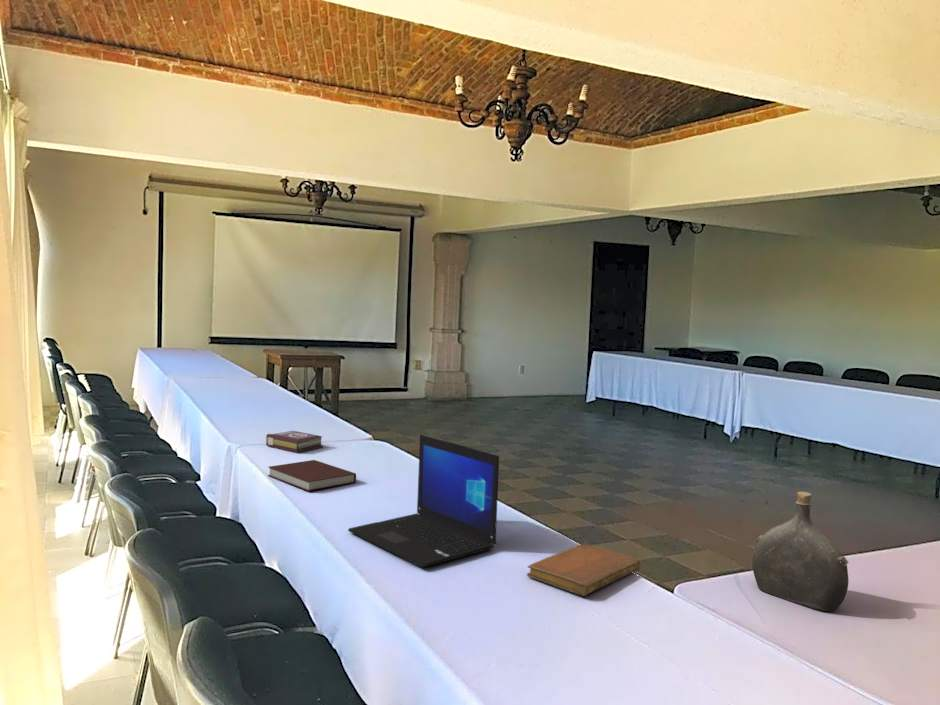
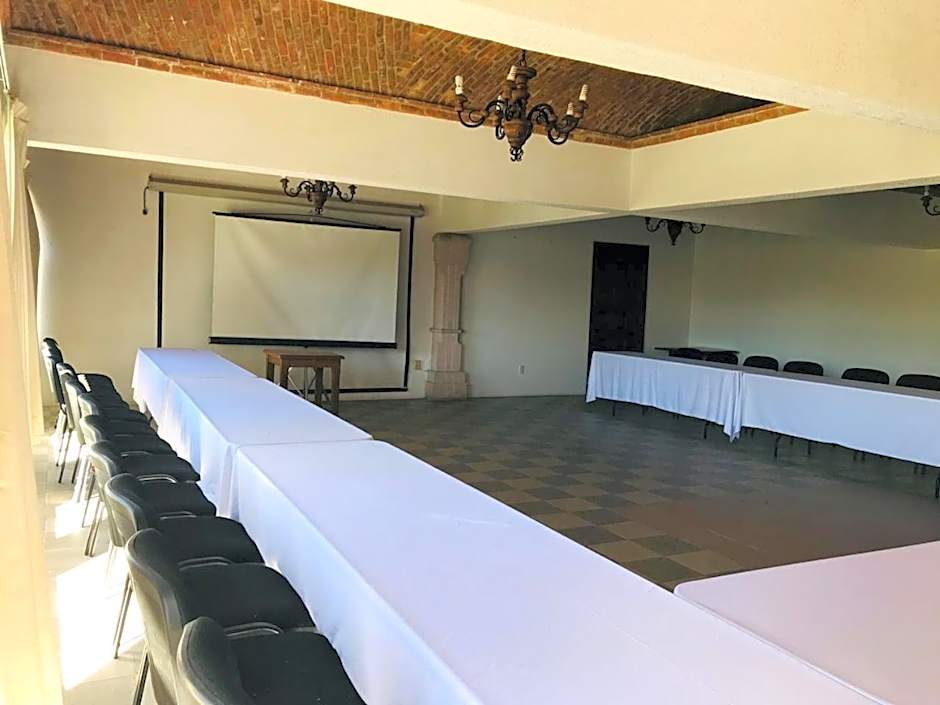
- laptop [347,434,500,568]
- book [265,430,324,453]
- notebook [526,542,641,597]
- notebook [267,459,357,492]
- water jug [751,491,850,612]
